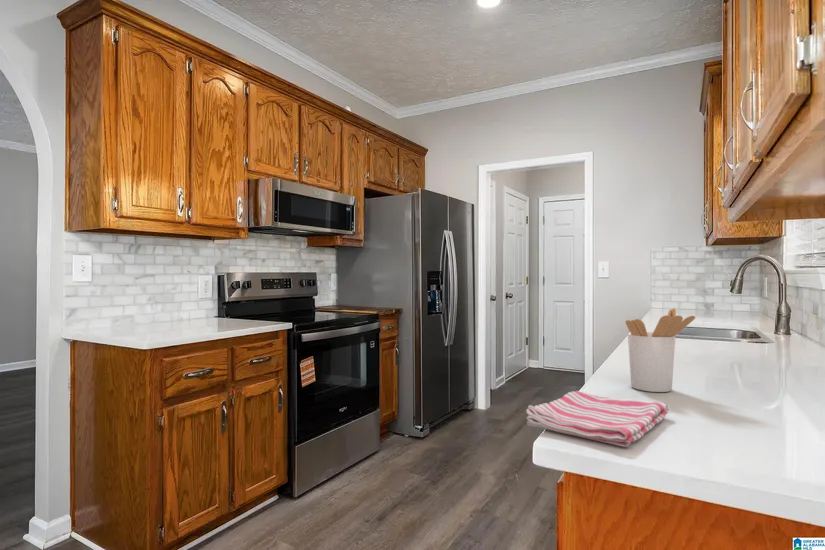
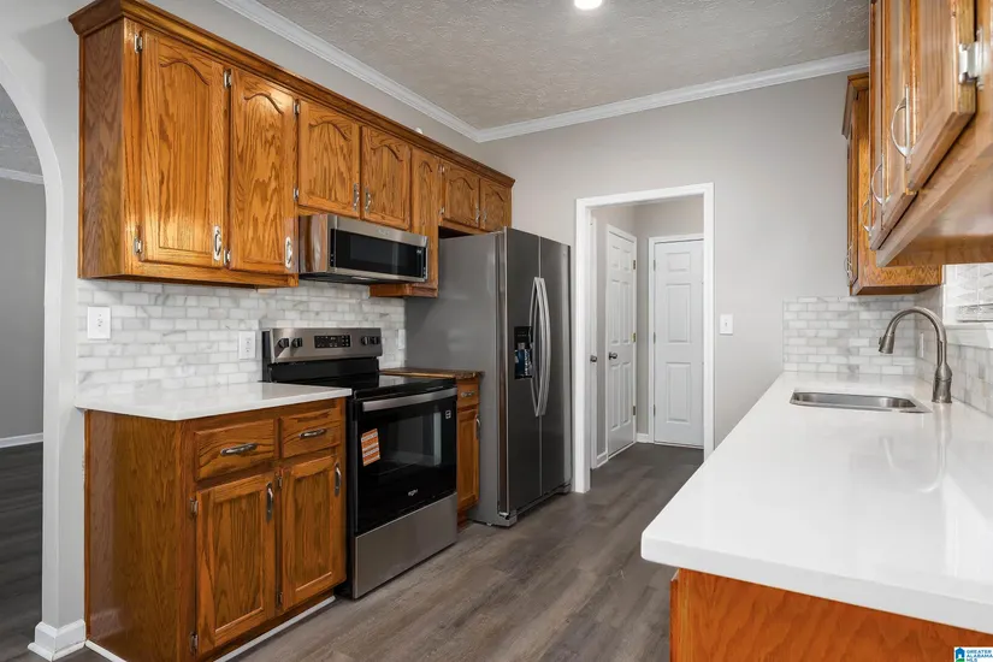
- utensil holder [625,307,696,393]
- dish towel [525,390,670,448]
